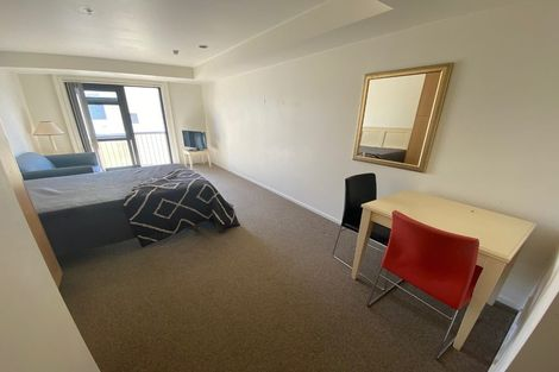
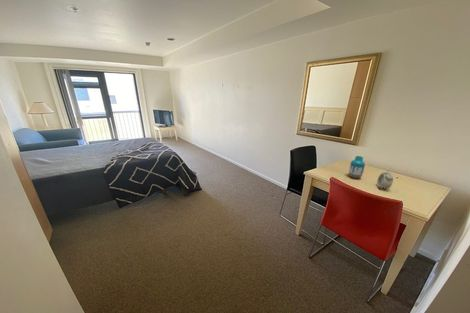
+ alarm clock [376,169,394,190]
+ vase [348,155,366,179]
